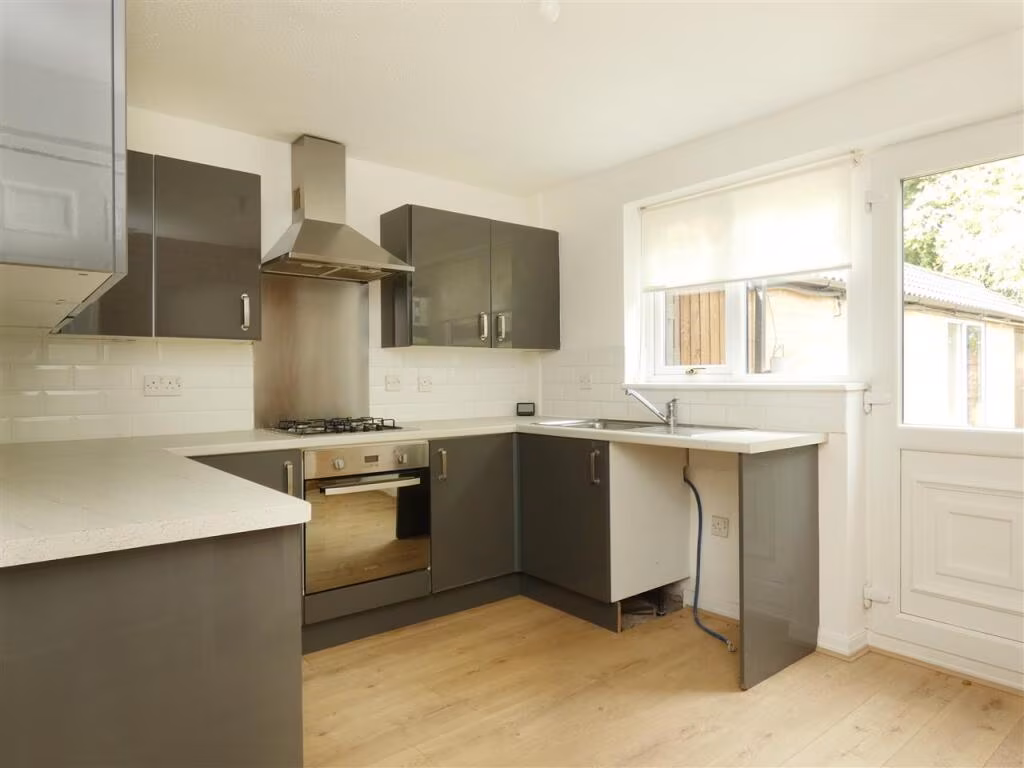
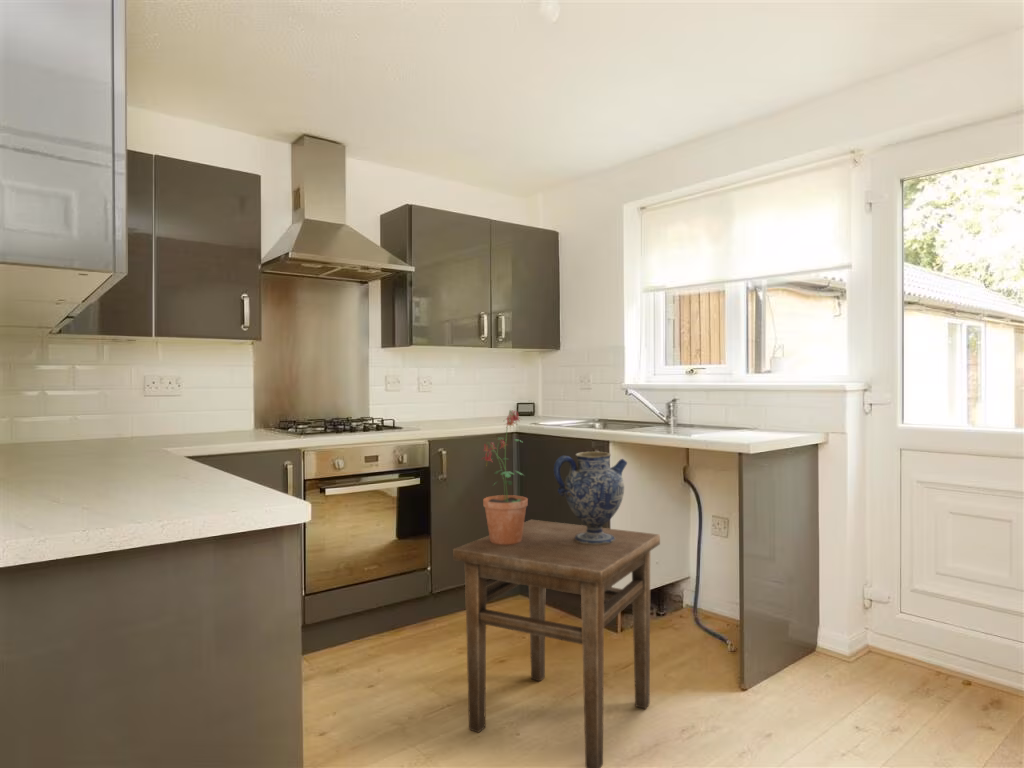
+ ceramic jug [553,451,628,545]
+ side table [452,519,661,768]
+ potted plant [479,409,529,545]
